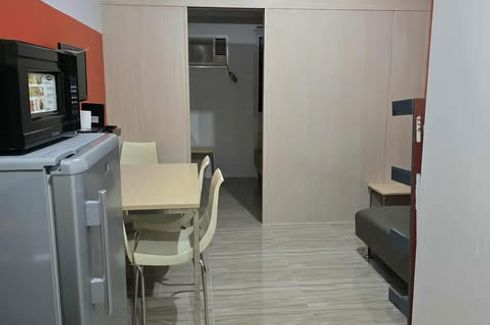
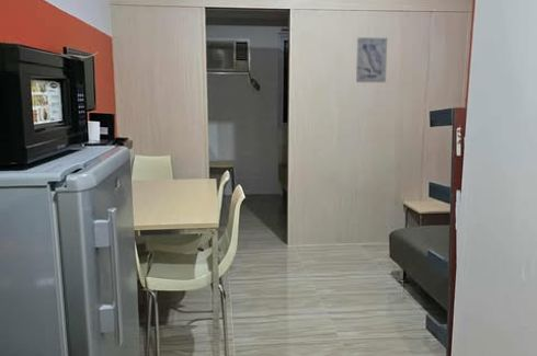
+ wall art [355,36,388,83]
